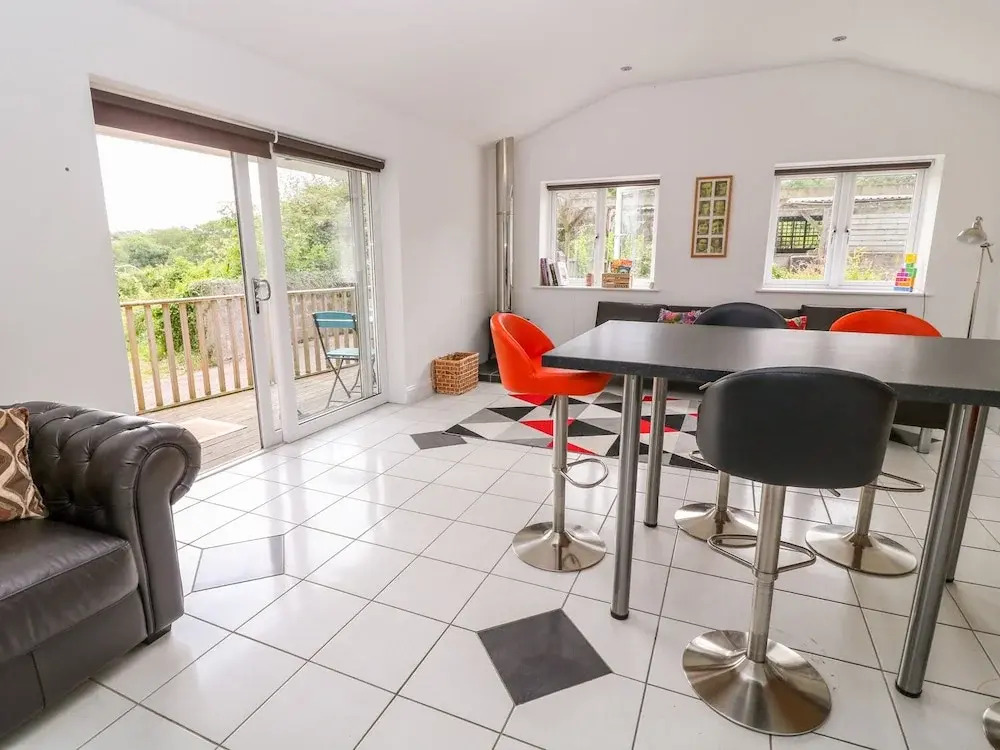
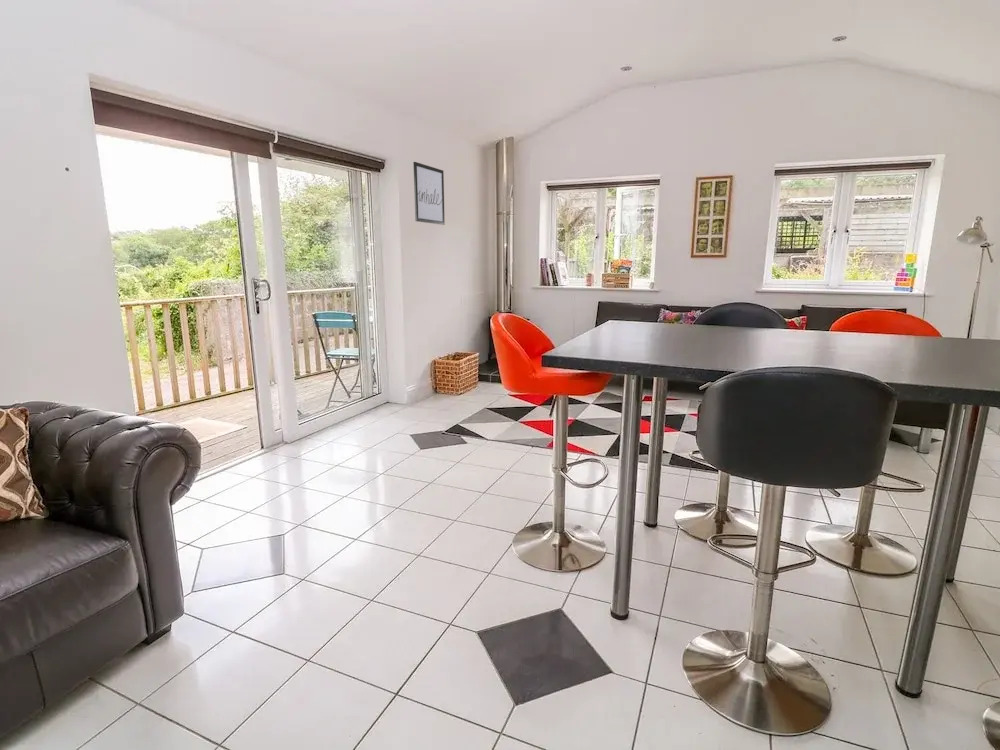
+ wall art [412,161,446,226]
